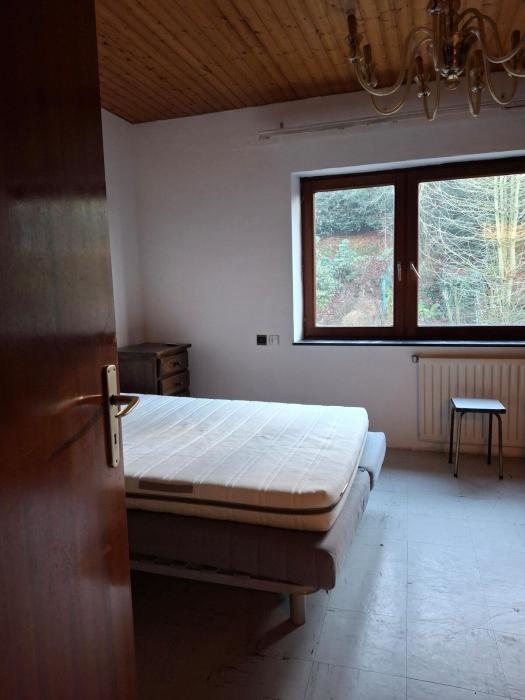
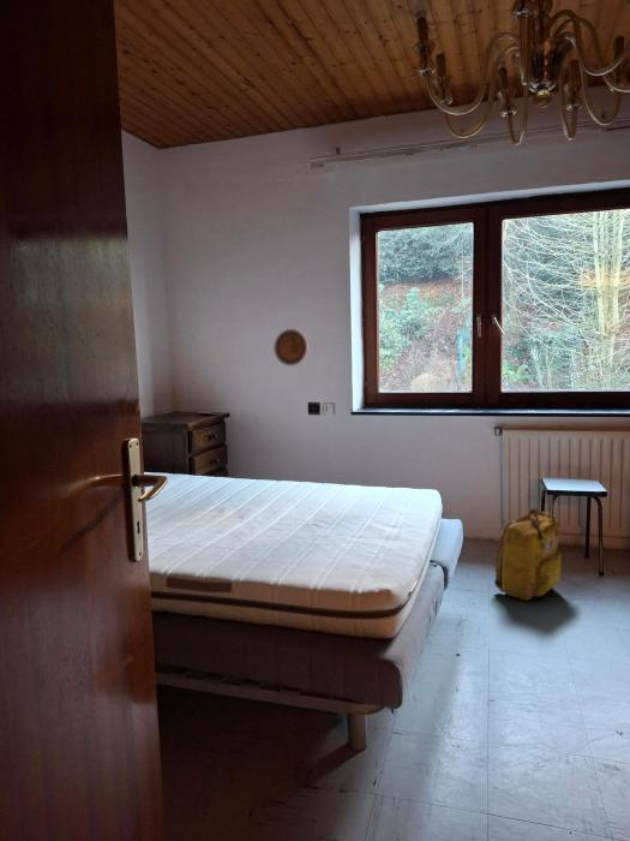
+ decorative plate [272,328,308,366]
+ backpack [493,506,562,601]
